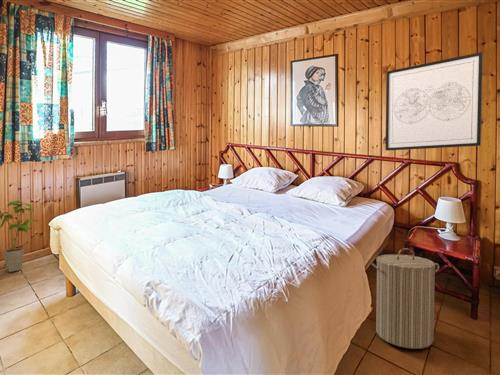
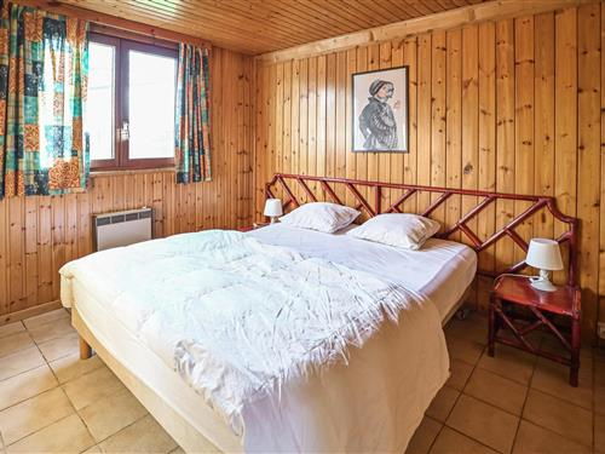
- house plant [0,200,39,273]
- laundry hamper [371,247,440,350]
- wall art [385,51,484,152]
